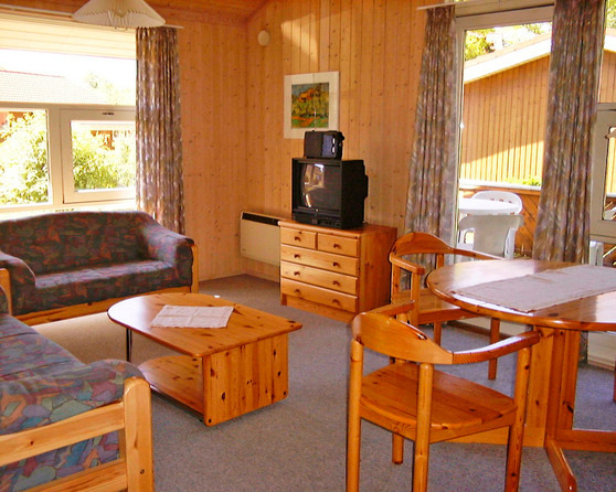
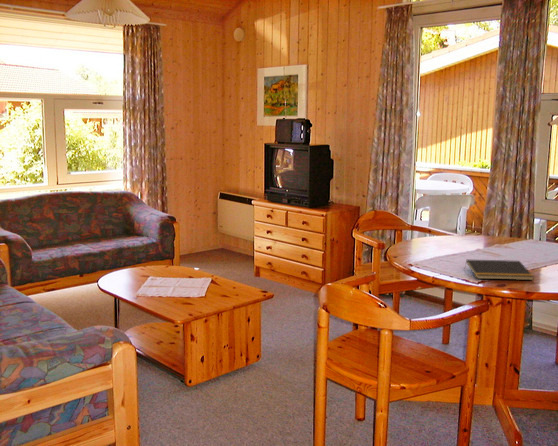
+ notepad [463,259,535,281]
